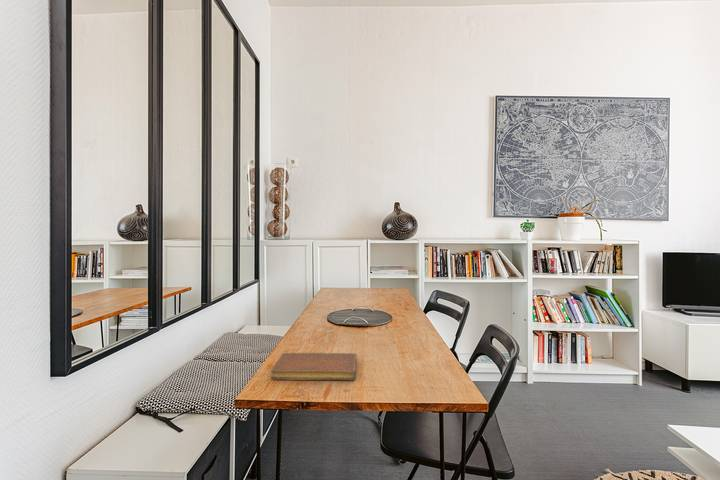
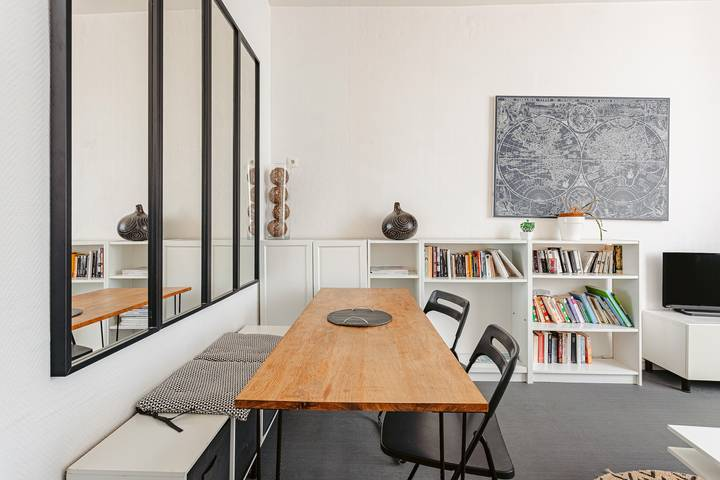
- notebook [270,352,358,381]
